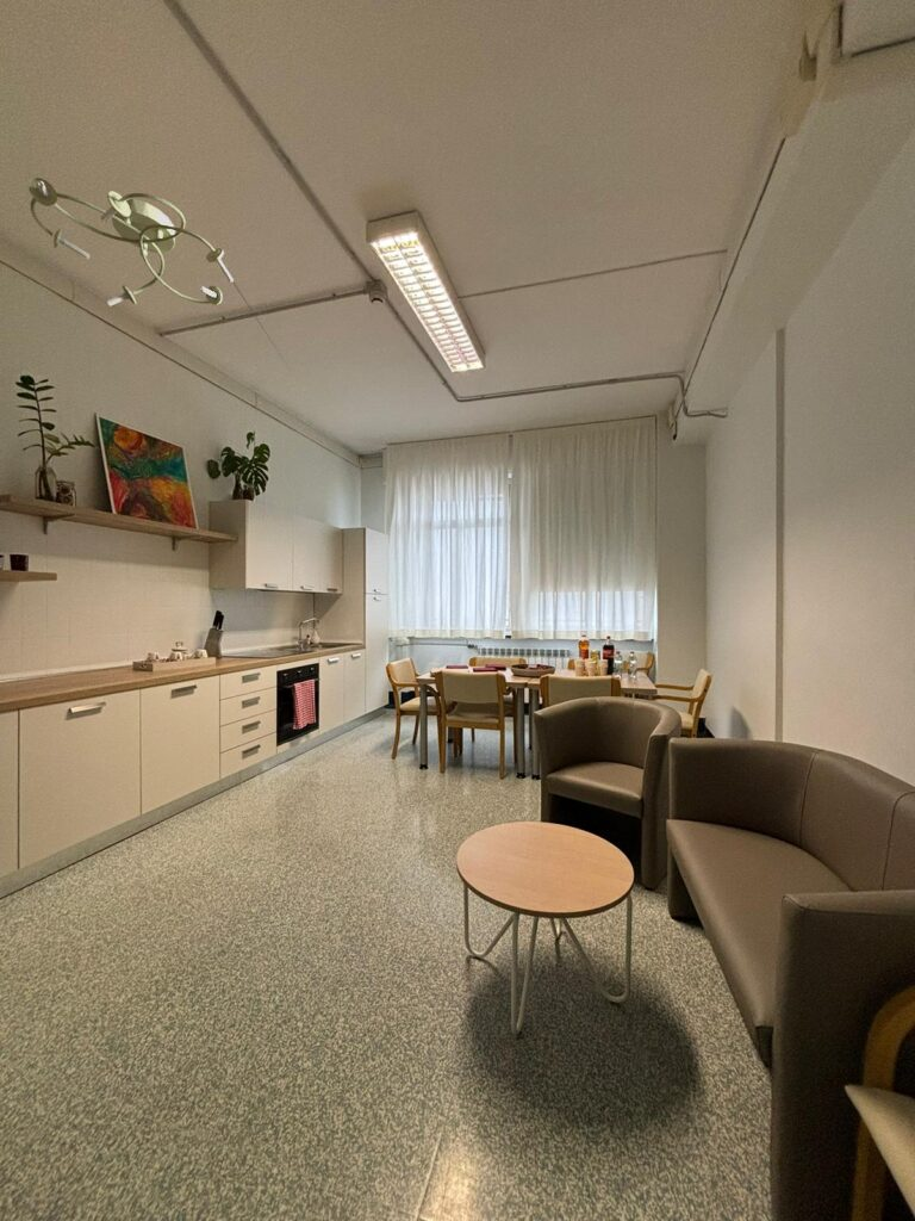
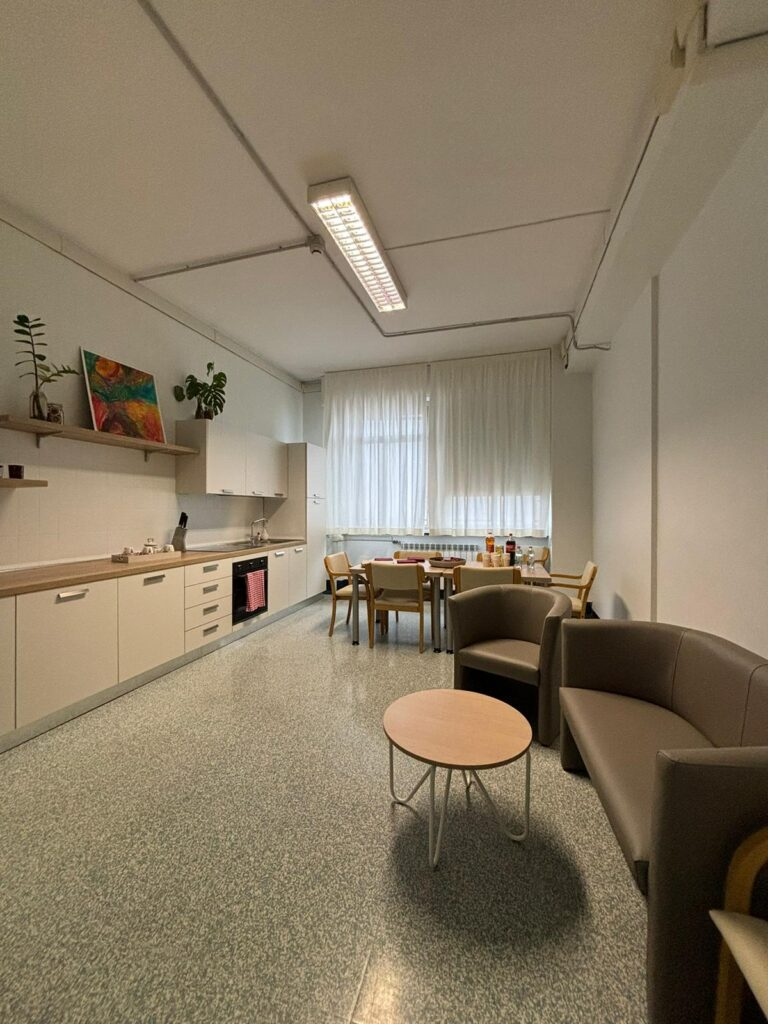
- ceiling light fixture [27,176,300,385]
